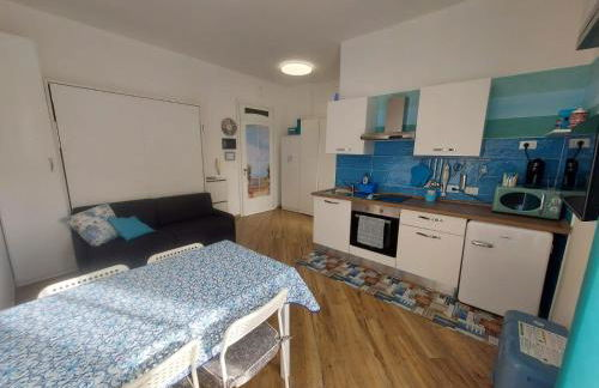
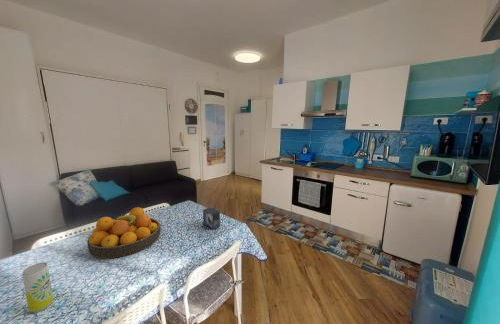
+ fruit bowl [86,206,162,259]
+ beverage can [21,262,54,314]
+ small box [202,206,221,230]
